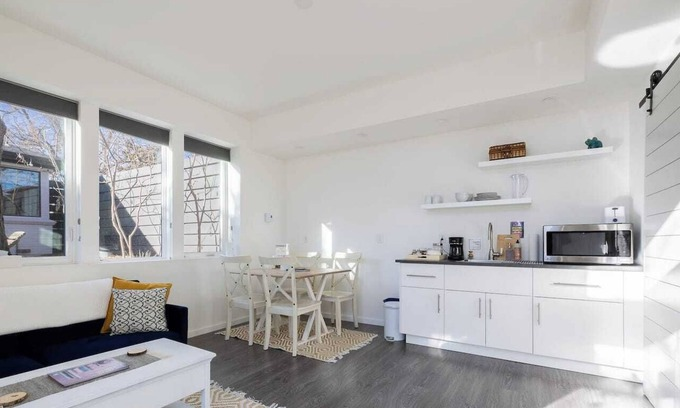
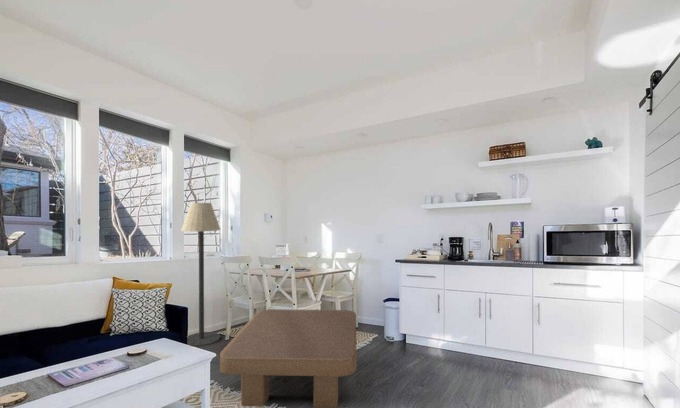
+ coffee table [219,308,358,408]
+ floor lamp [180,202,221,347]
